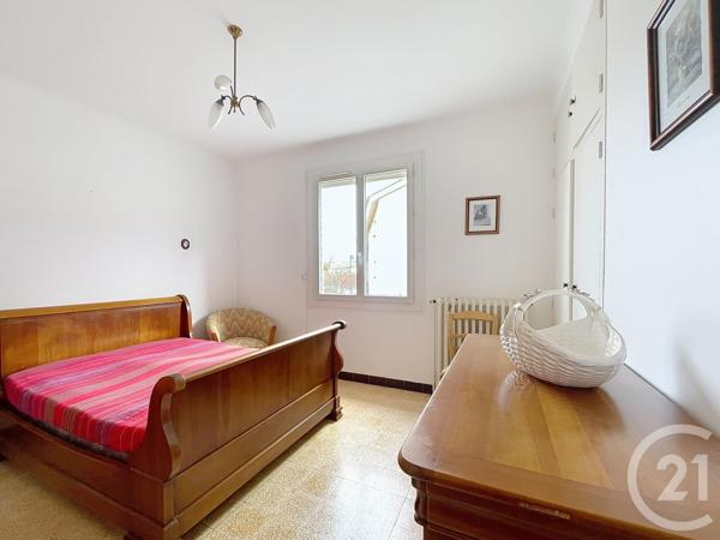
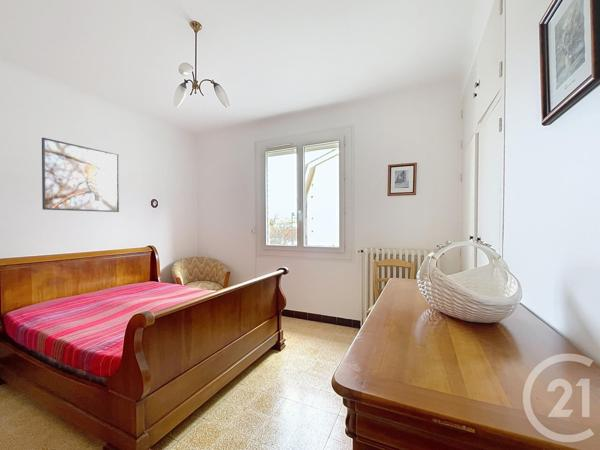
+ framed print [41,137,120,213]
